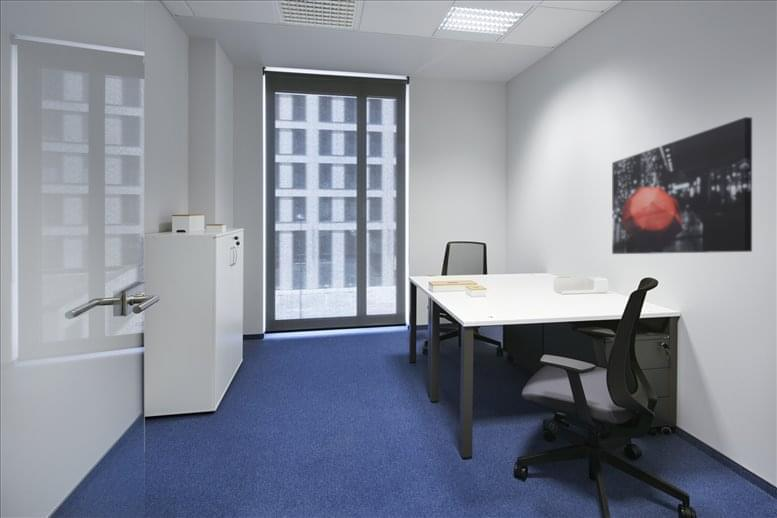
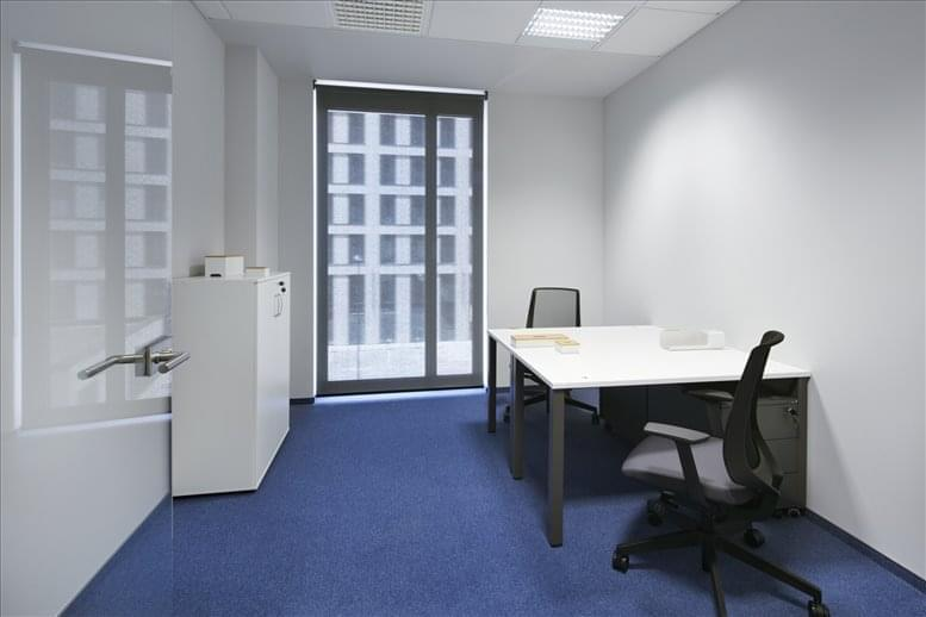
- wall art [611,116,753,255]
